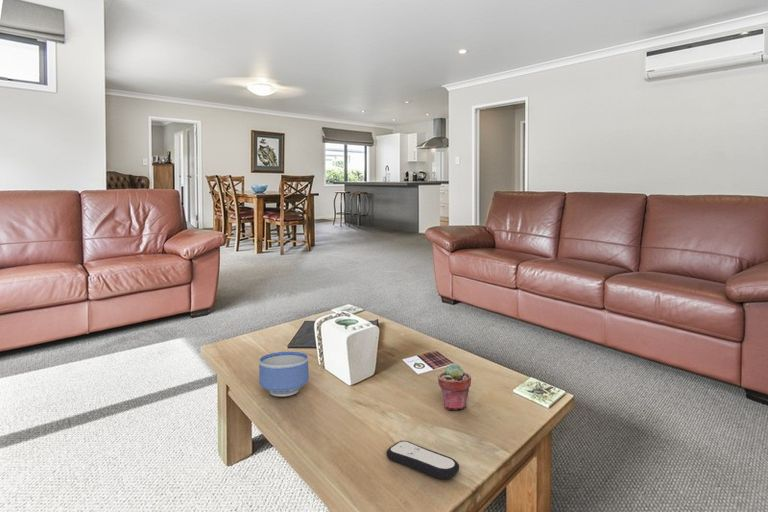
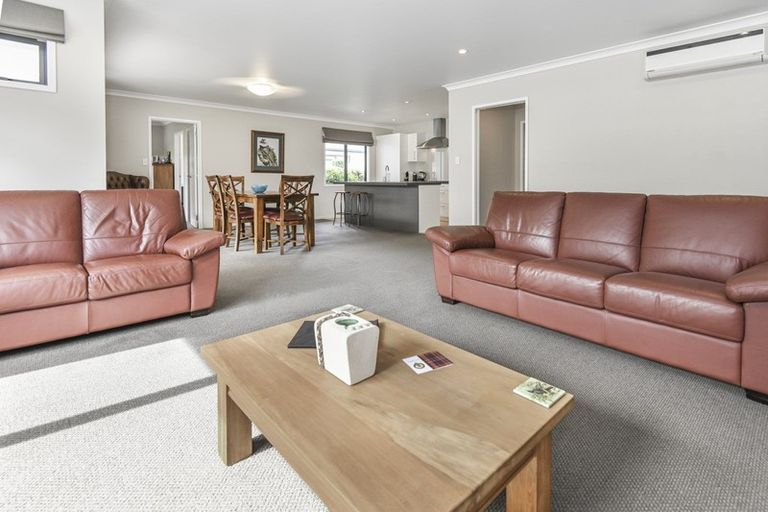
- potted succulent [437,363,472,411]
- remote control [385,440,460,480]
- bowl [258,351,310,398]
